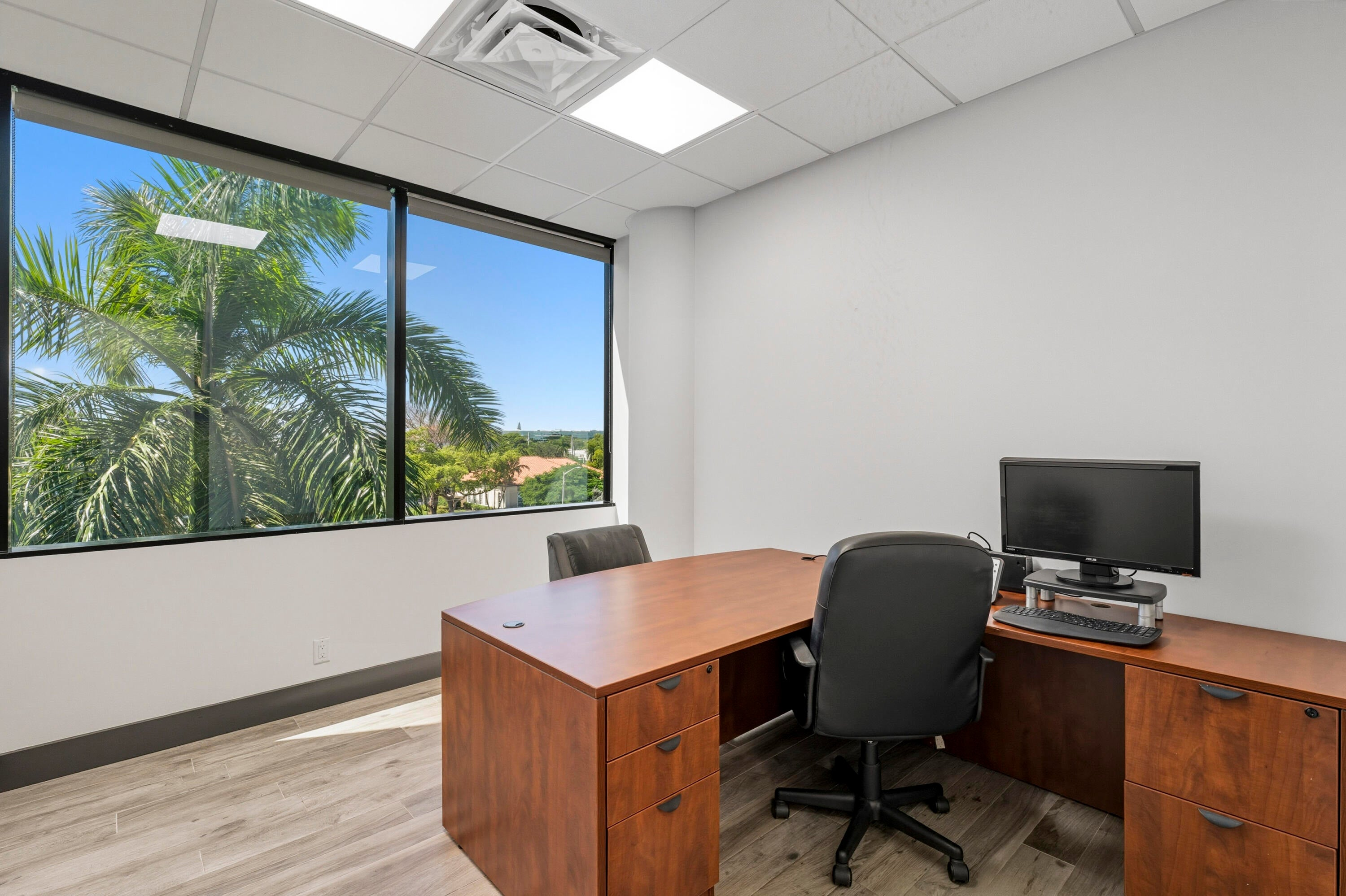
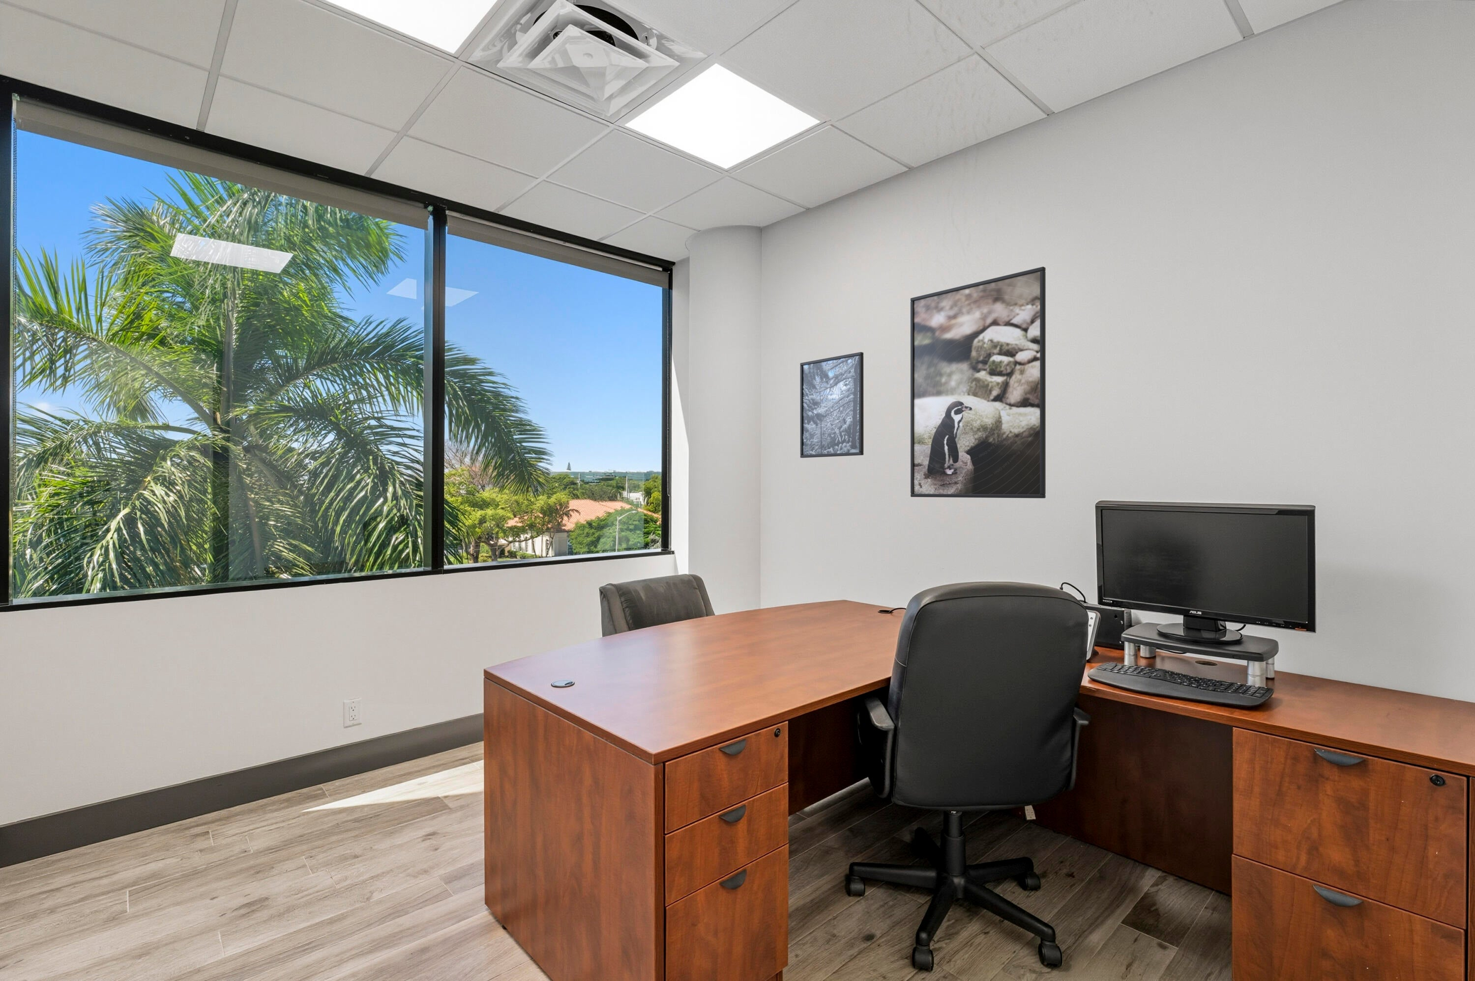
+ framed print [910,266,1047,499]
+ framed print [800,351,864,459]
